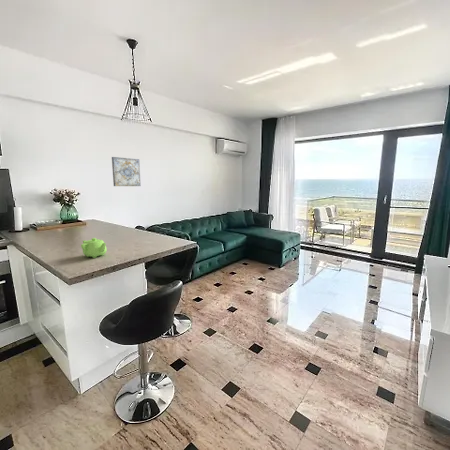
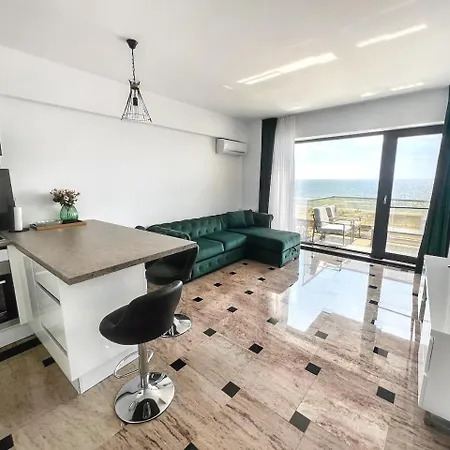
- wall art [111,156,142,187]
- teapot [80,237,108,259]
